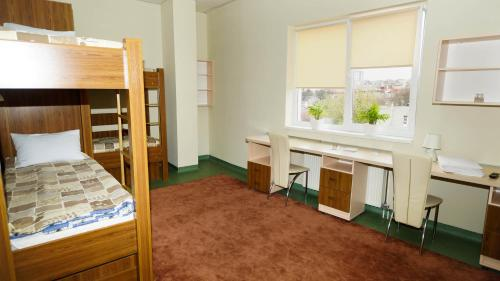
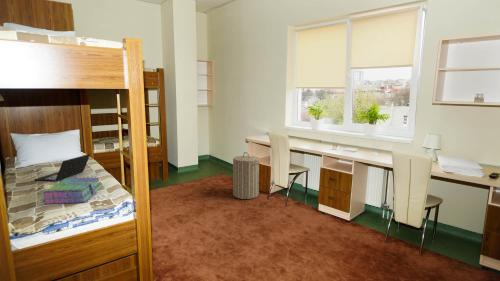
+ laundry hamper [232,151,260,200]
+ laptop [33,153,91,182]
+ stack of books [41,176,102,205]
